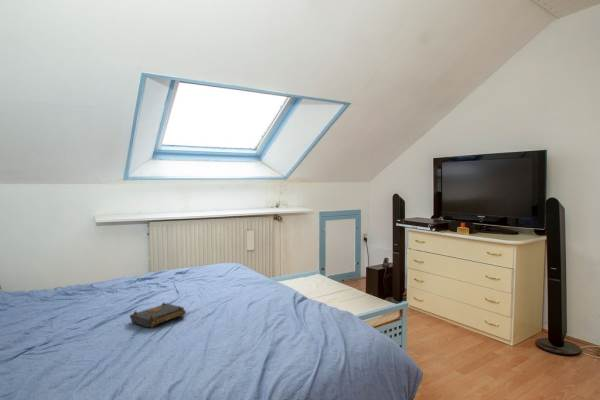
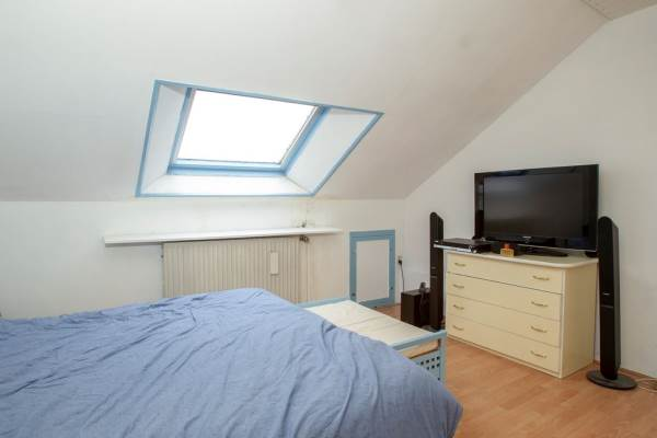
- book [129,302,187,328]
